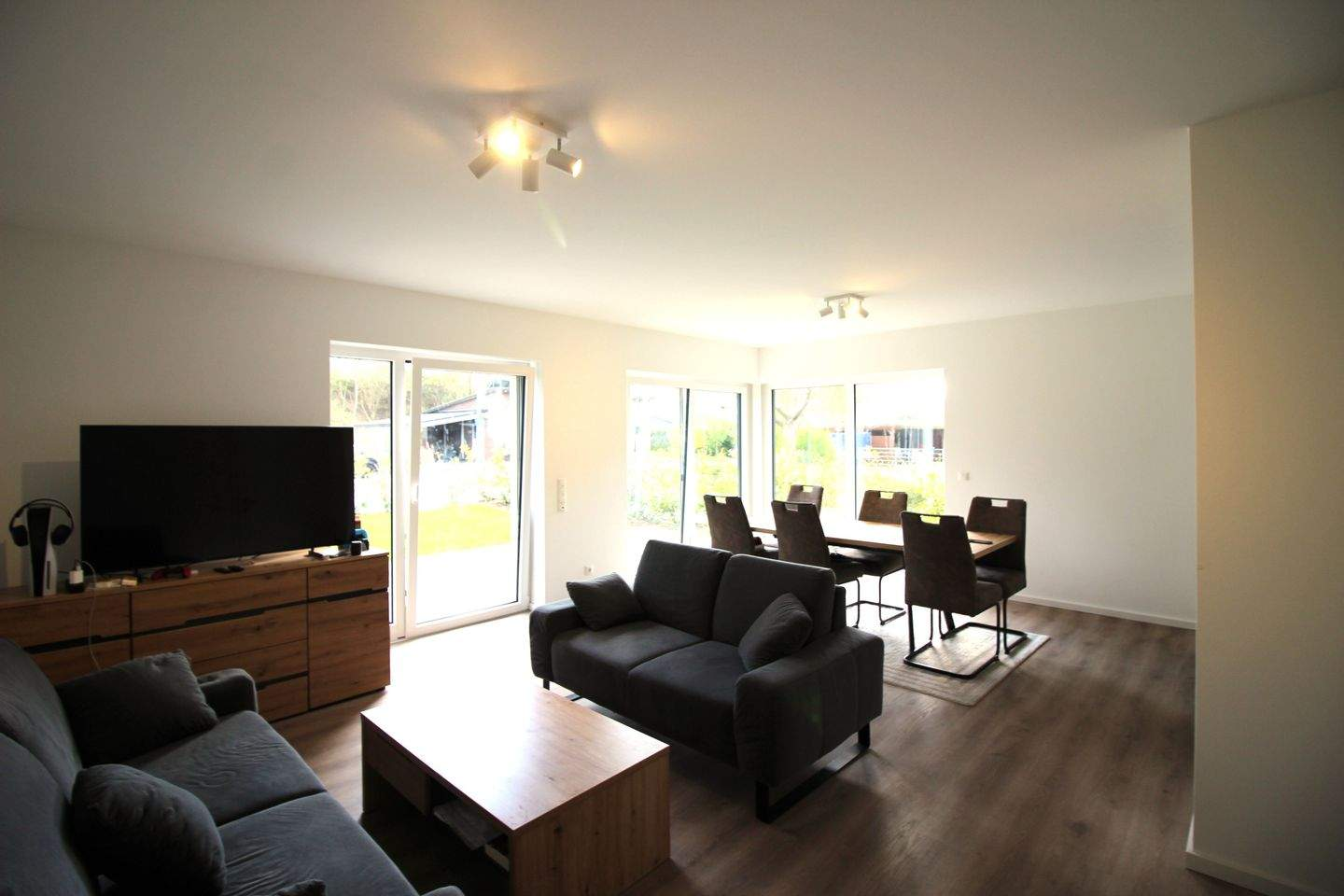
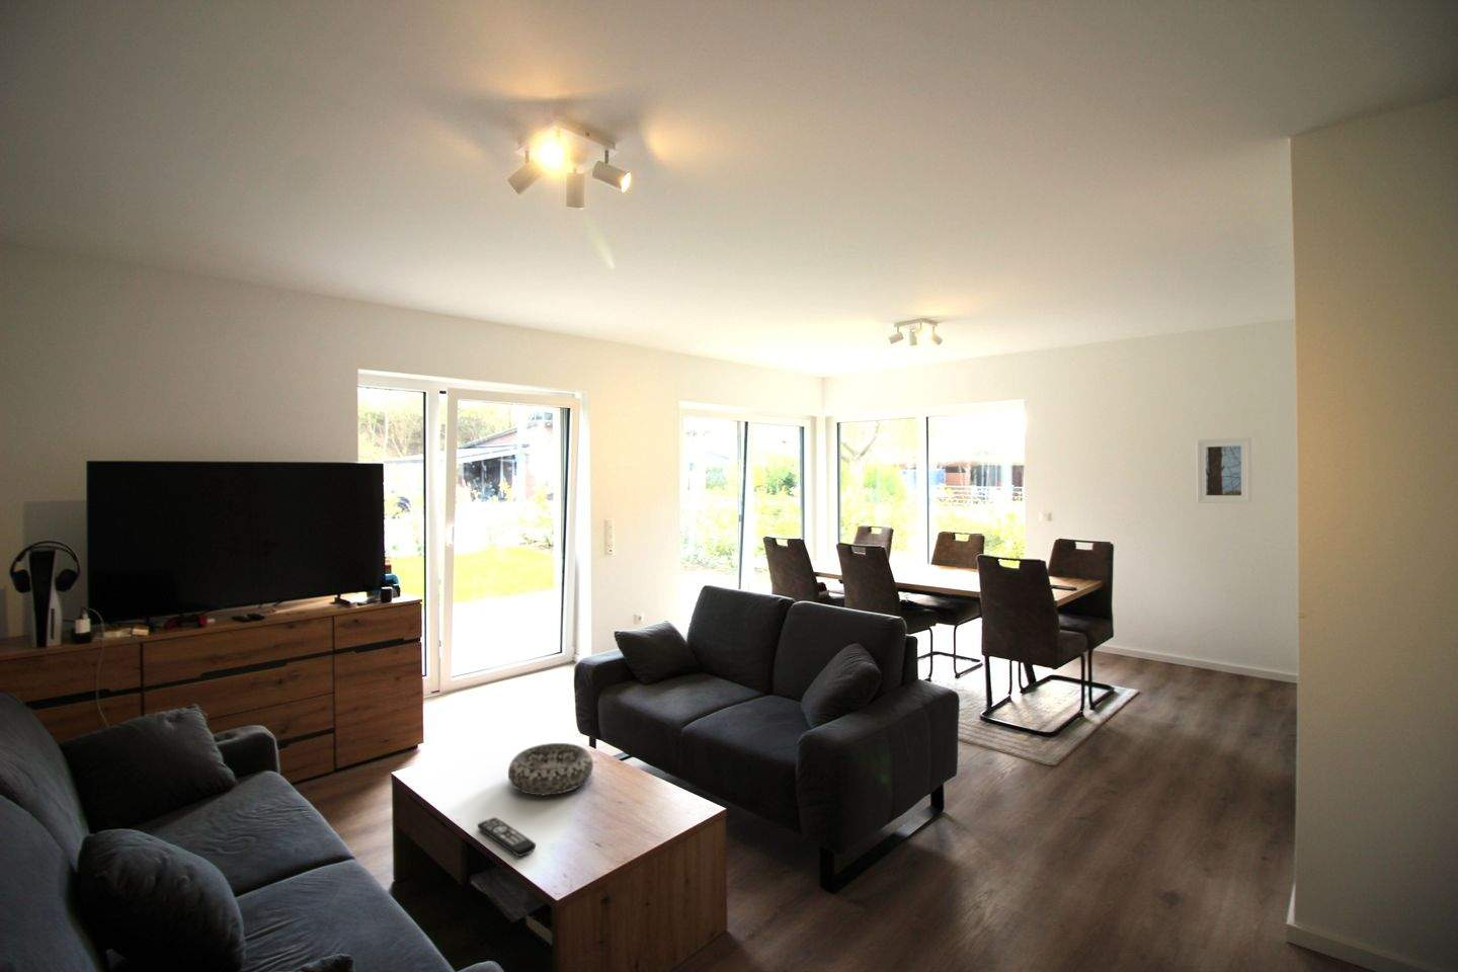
+ decorative bowl [508,742,594,796]
+ remote control [476,816,537,858]
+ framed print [1195,436,1253,504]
